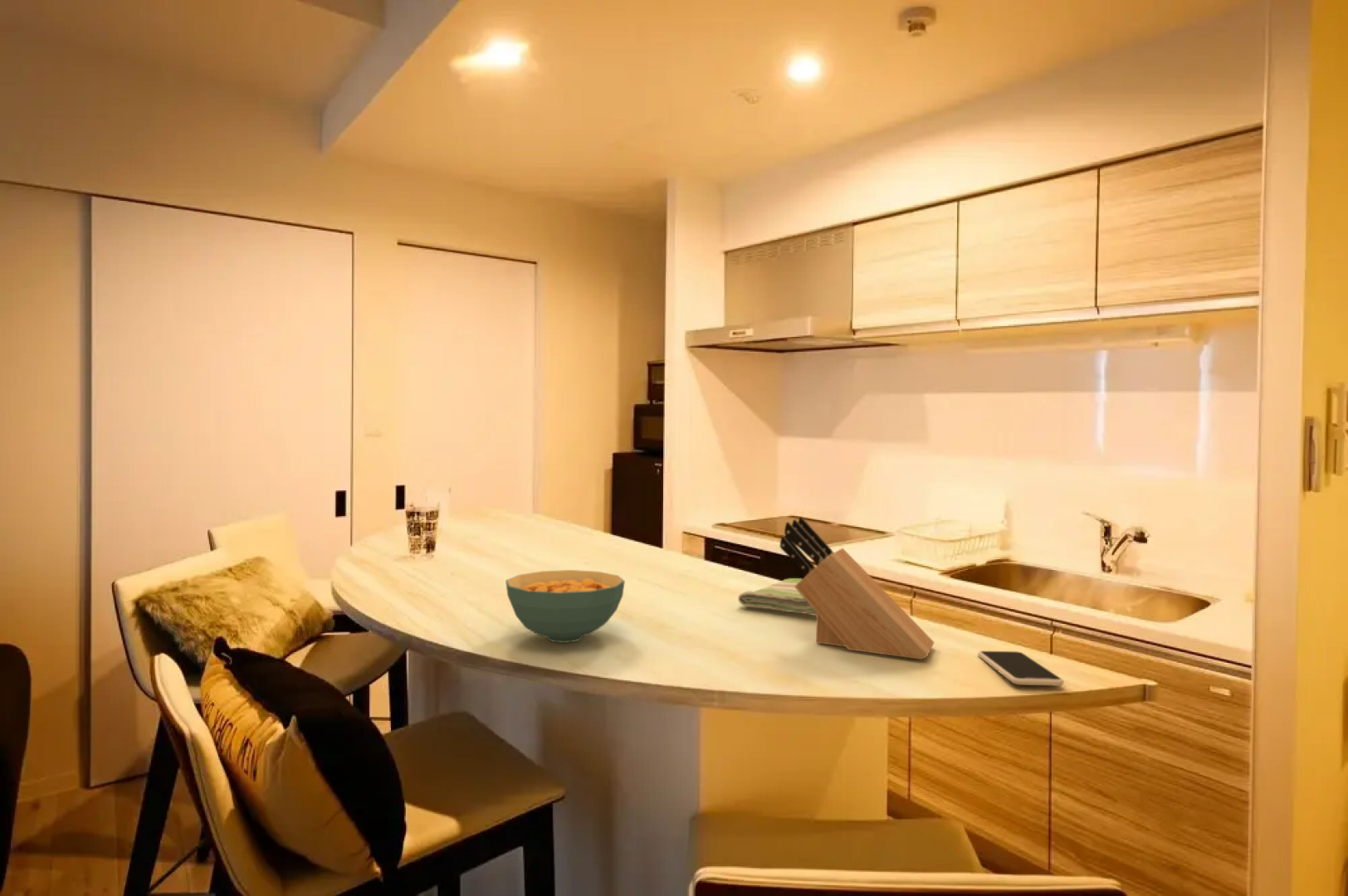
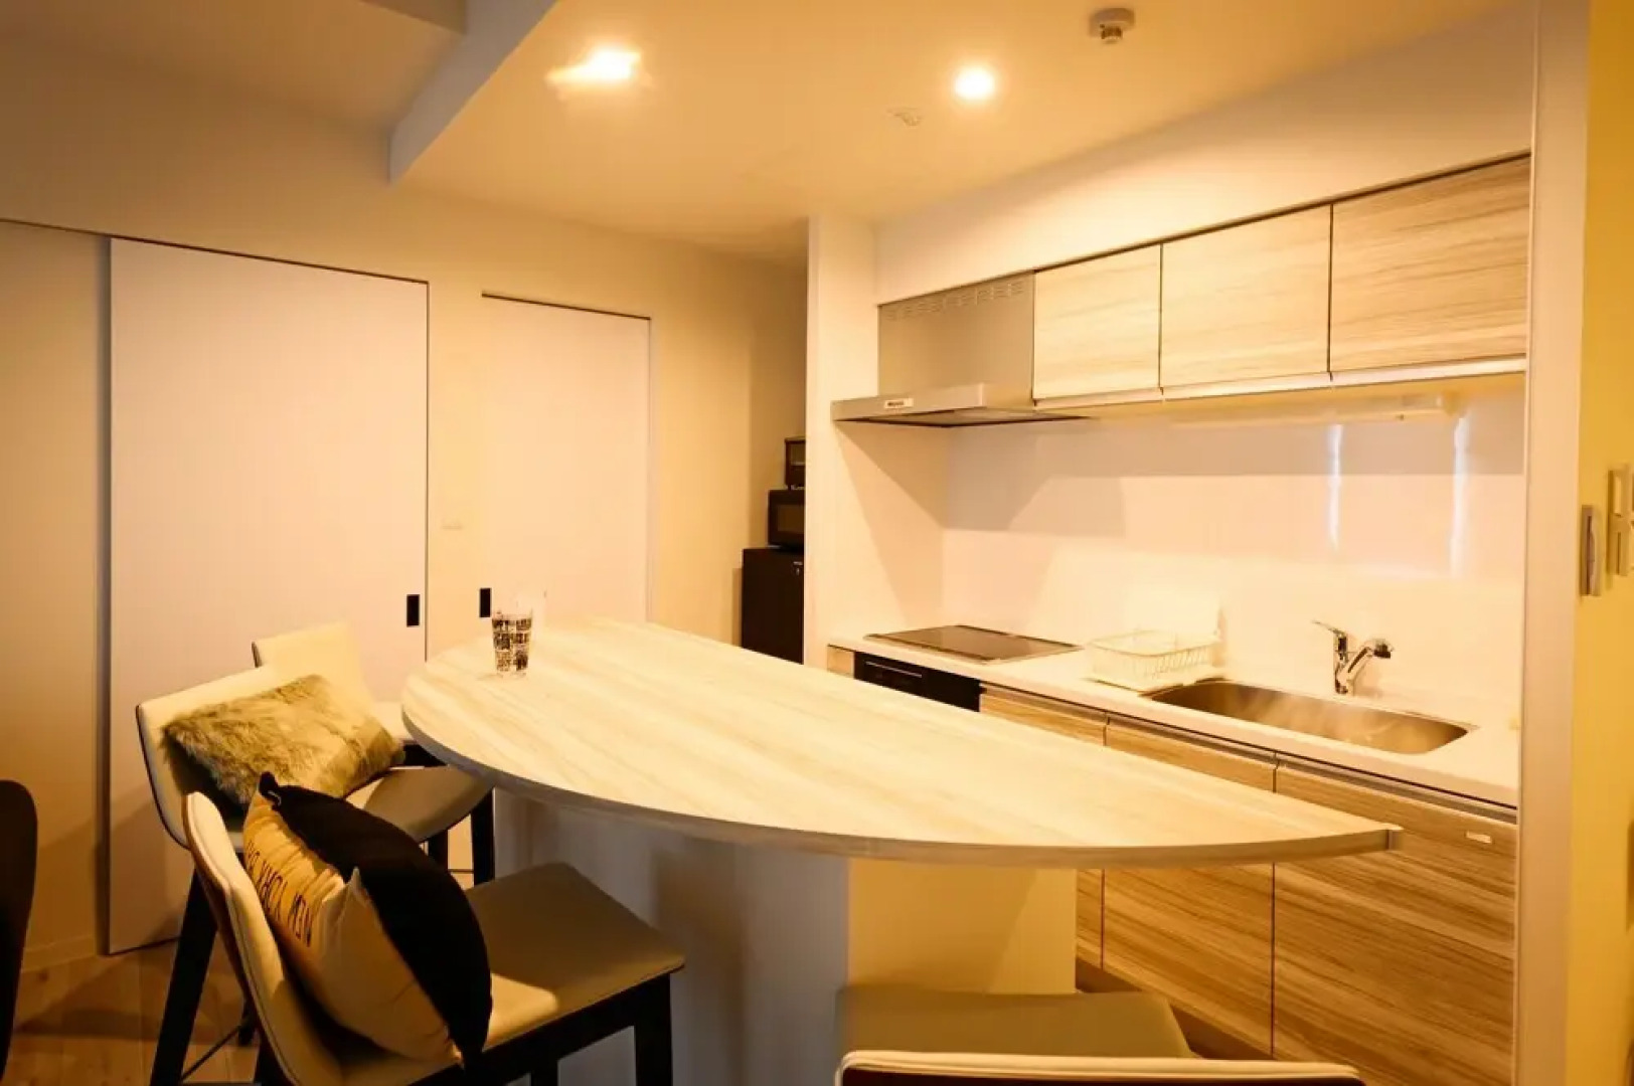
- cereal bowl [505,569,626,644]
- smartphone [977,650,1065,687]
- knife block [779,516,935,660]
- dish towel [737,577,817,616]
